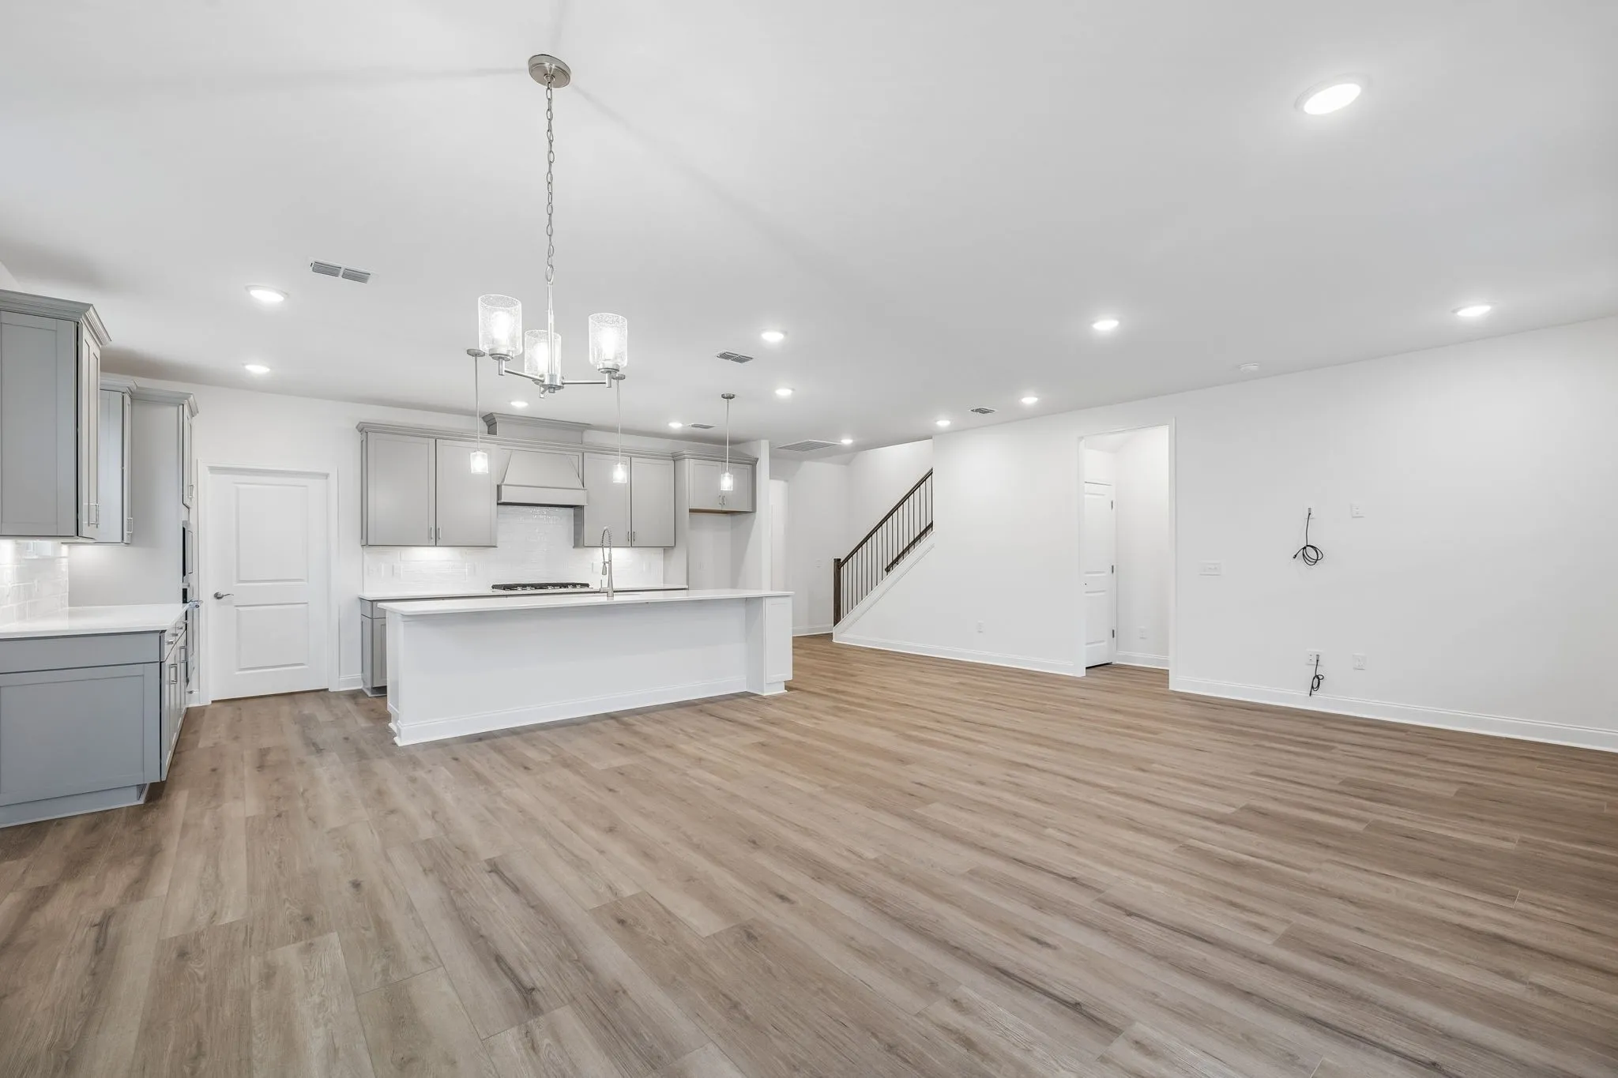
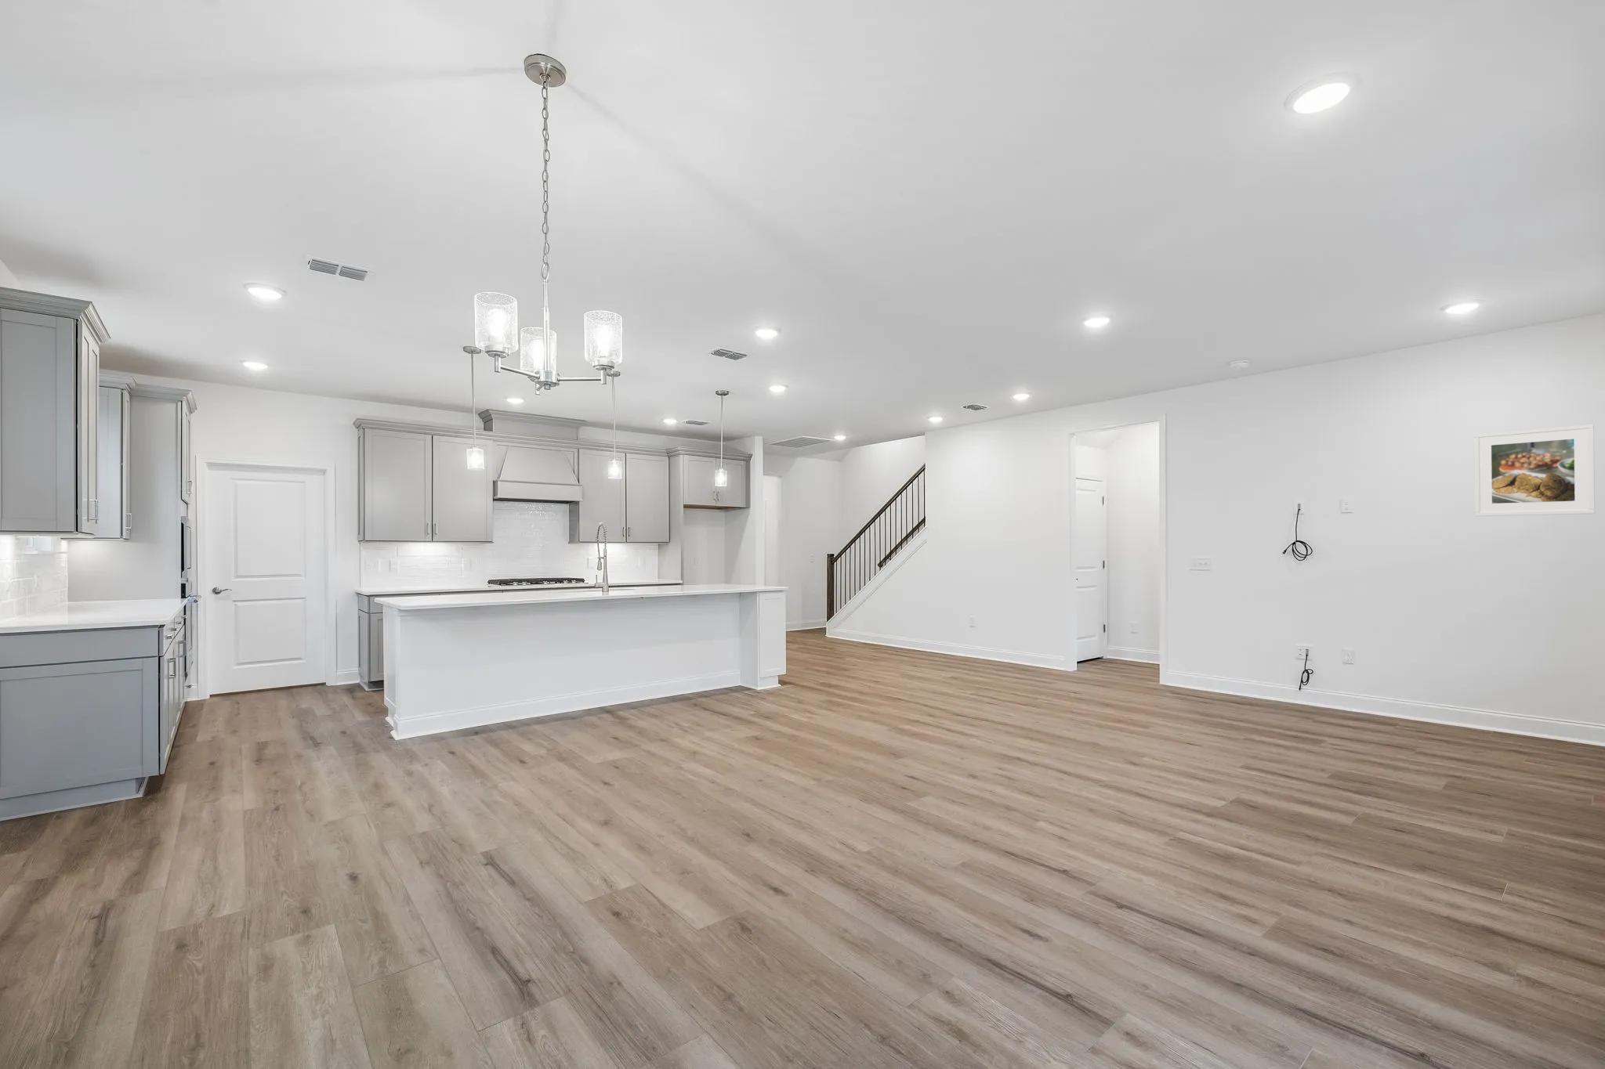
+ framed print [1474,424,1595,517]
